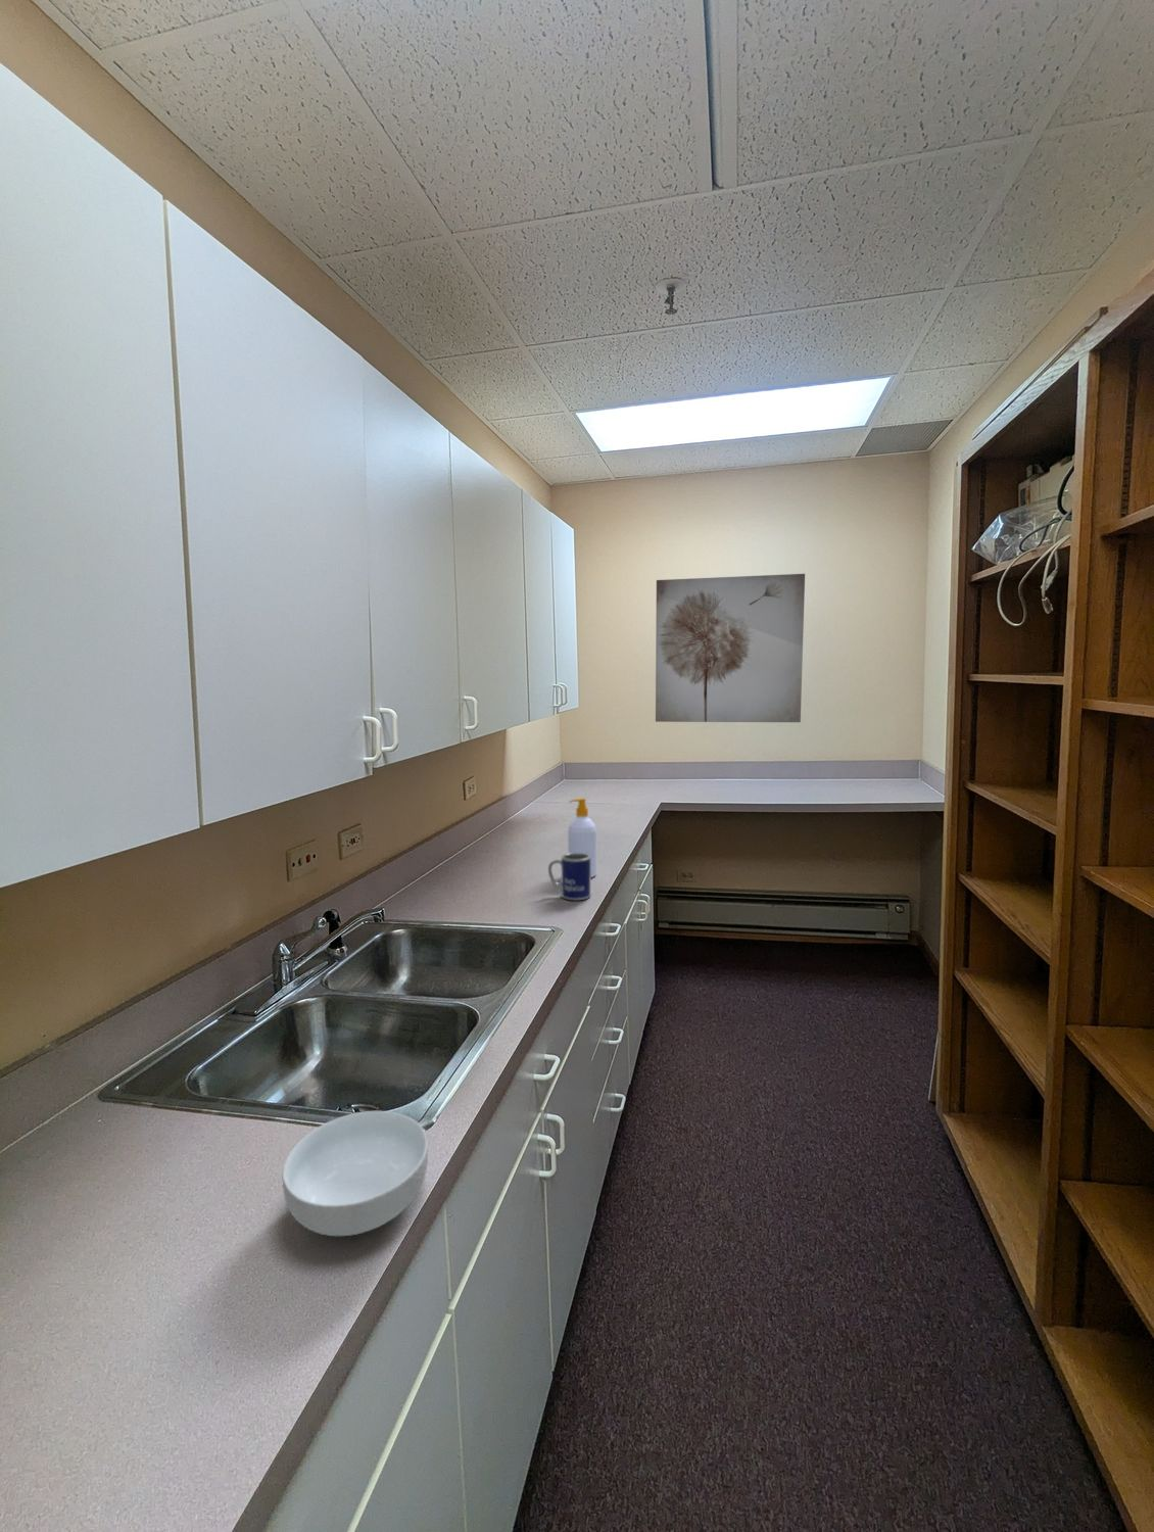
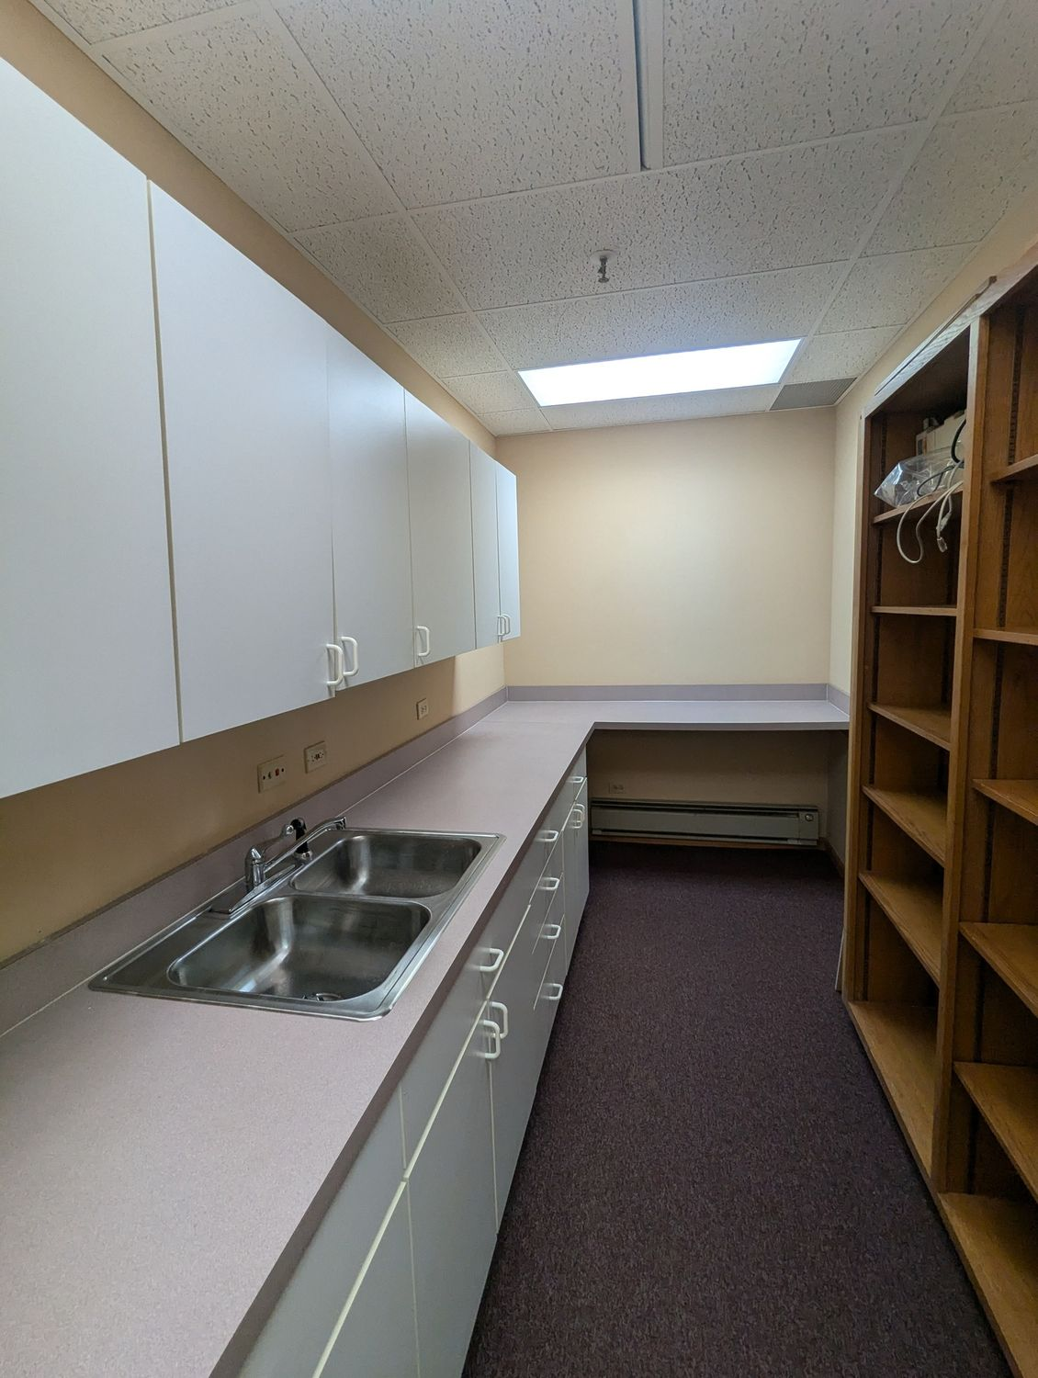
- cereal bowl [282,1110,429,1236]
- mug [548,853,592,902]
- wall art [655,573,806,724]
- soap bottle [567,796,598,879]
